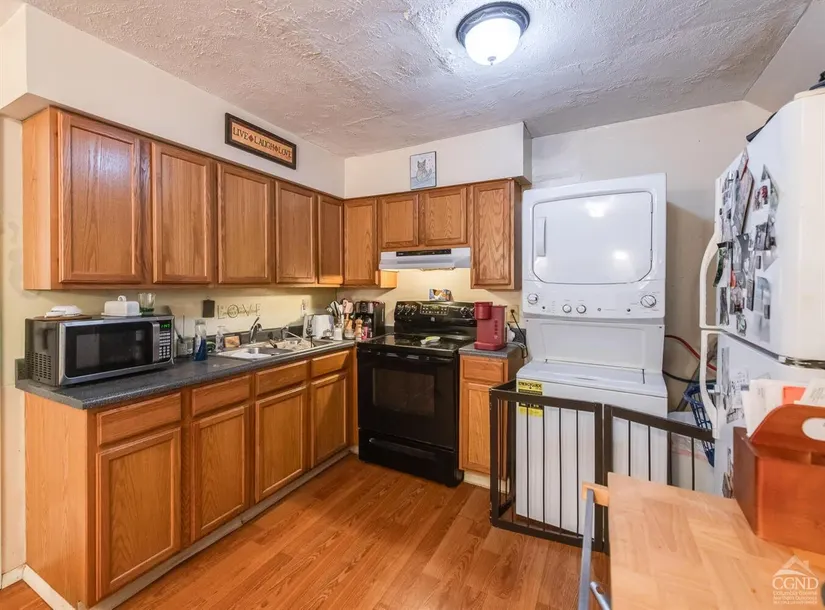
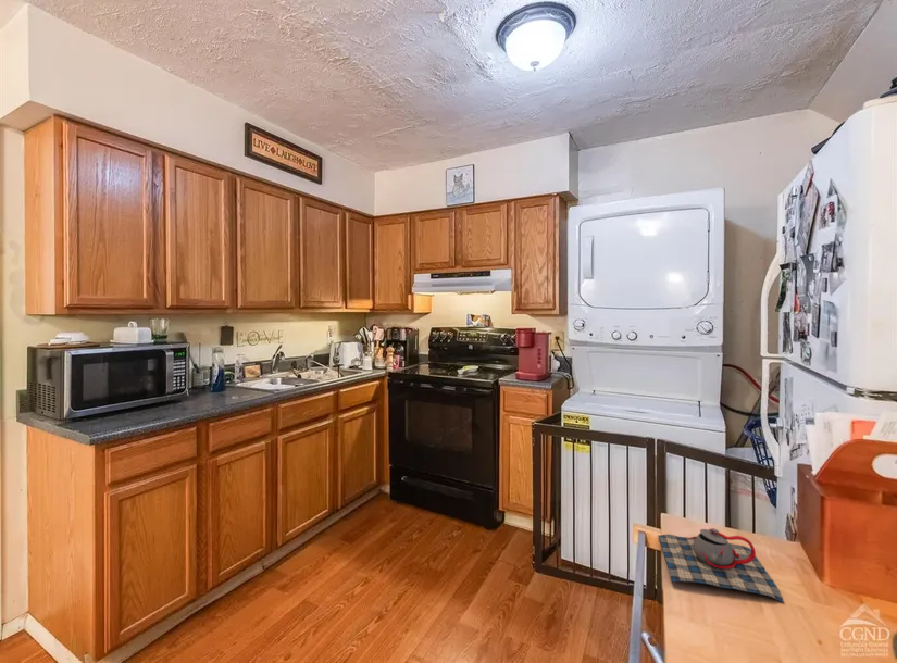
+ teapot [657,527,785,603]
